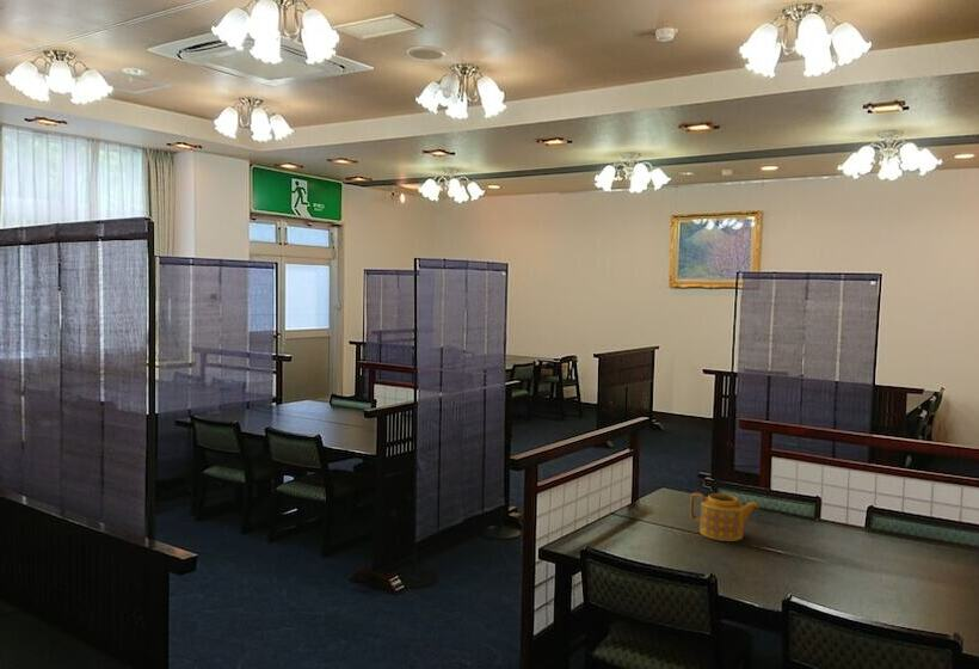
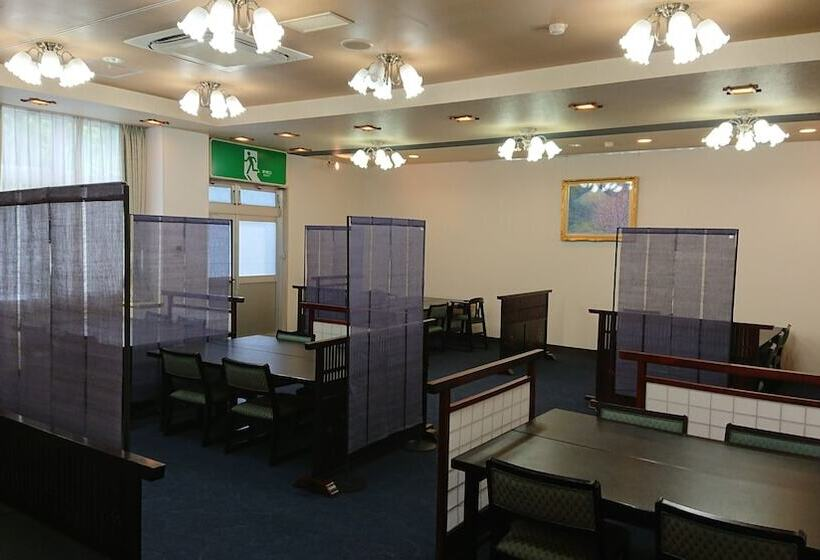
- teapot [689,491,761,542]
